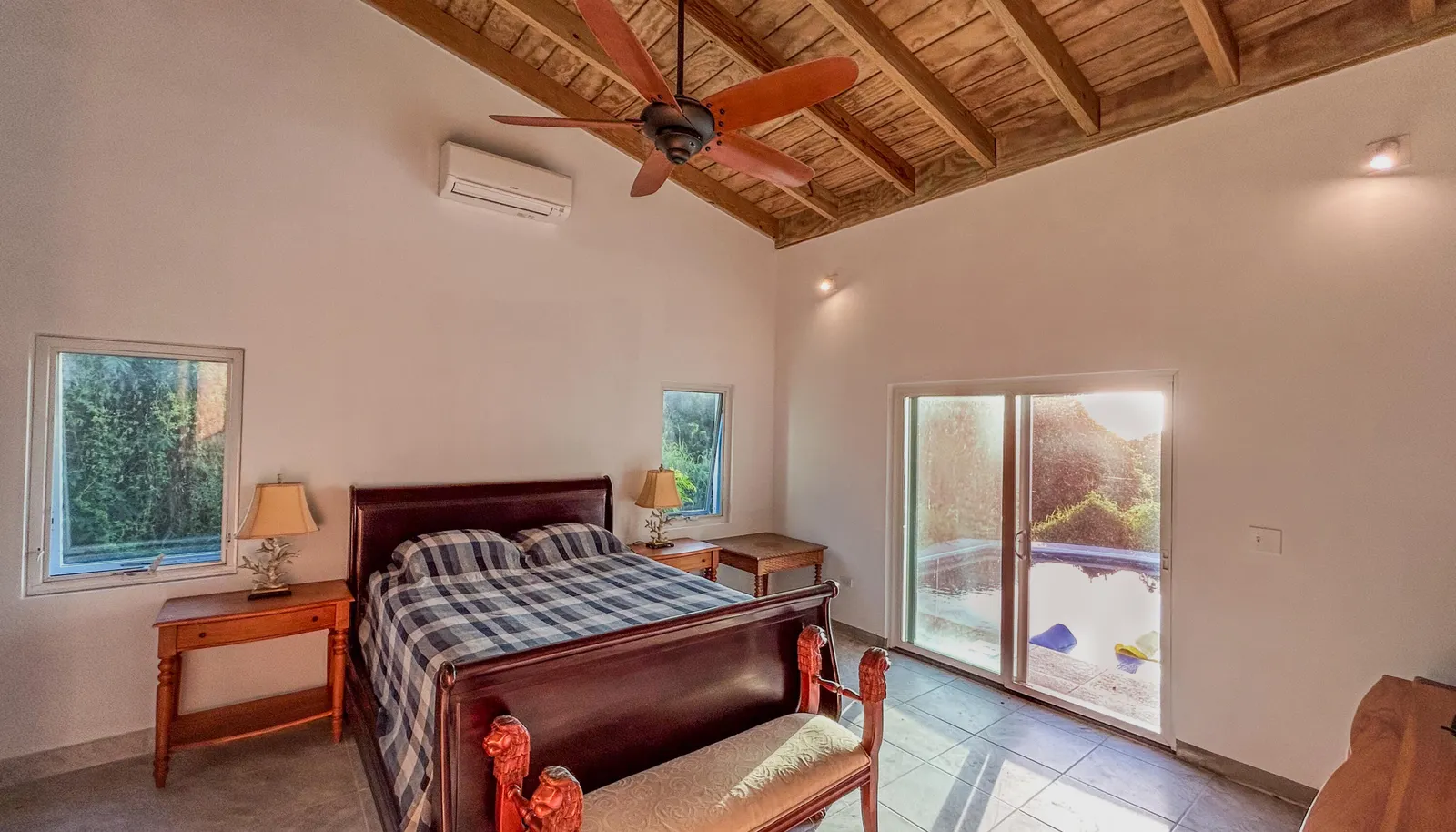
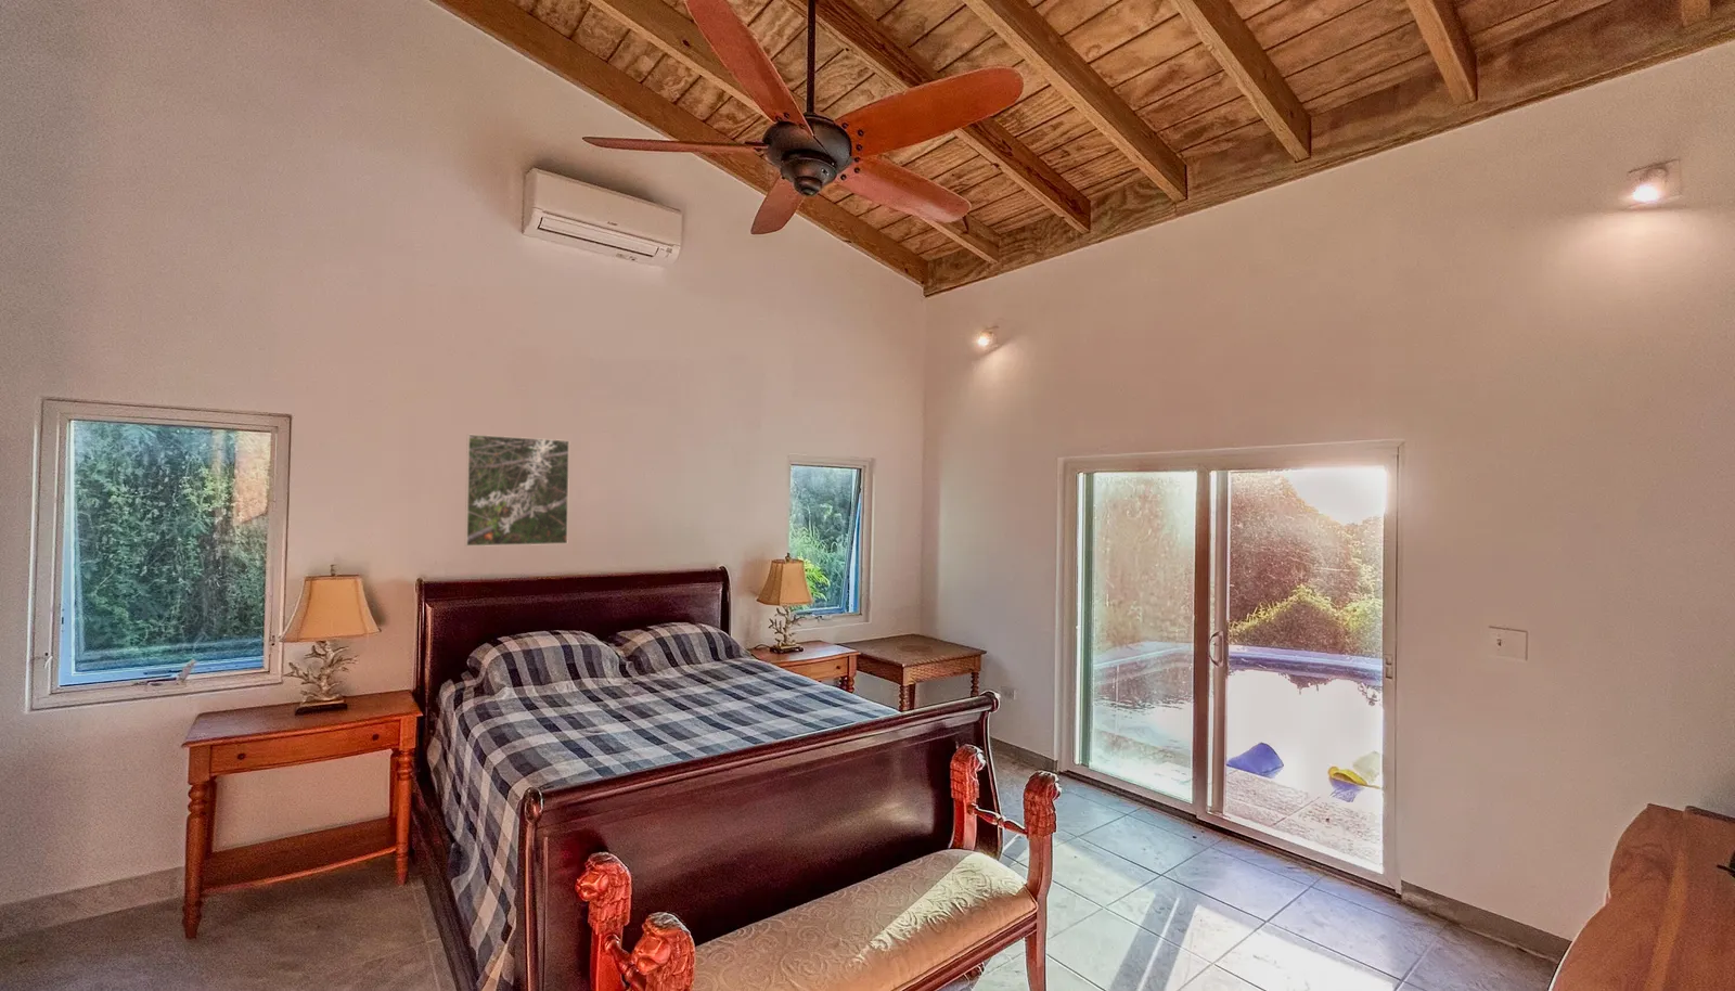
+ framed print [464,432,571,548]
